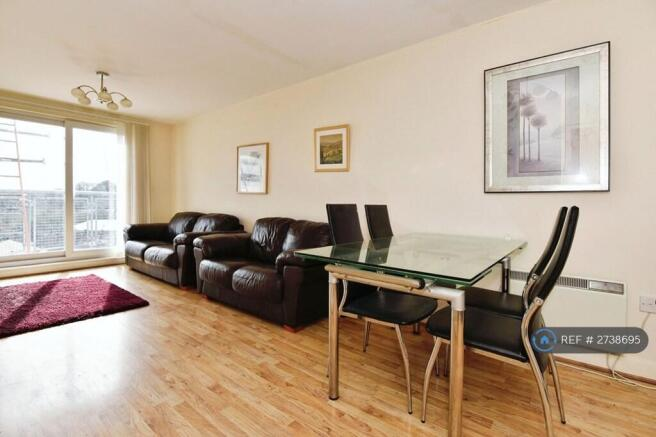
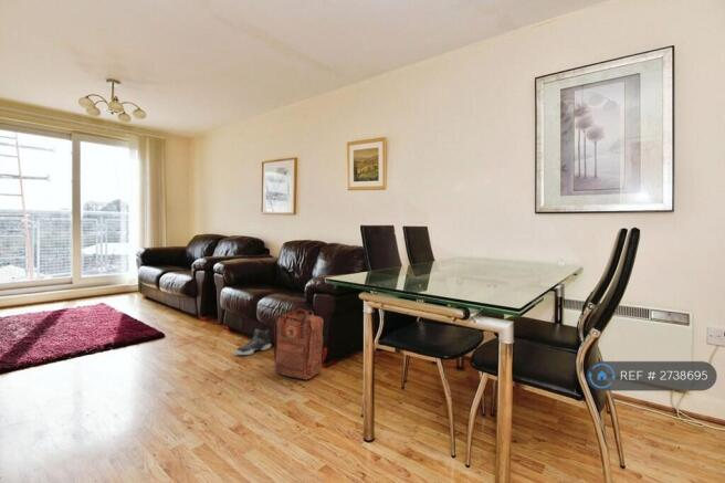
+ backpack [273,307,328,381]
+ sneaker [234,328,272,356]
